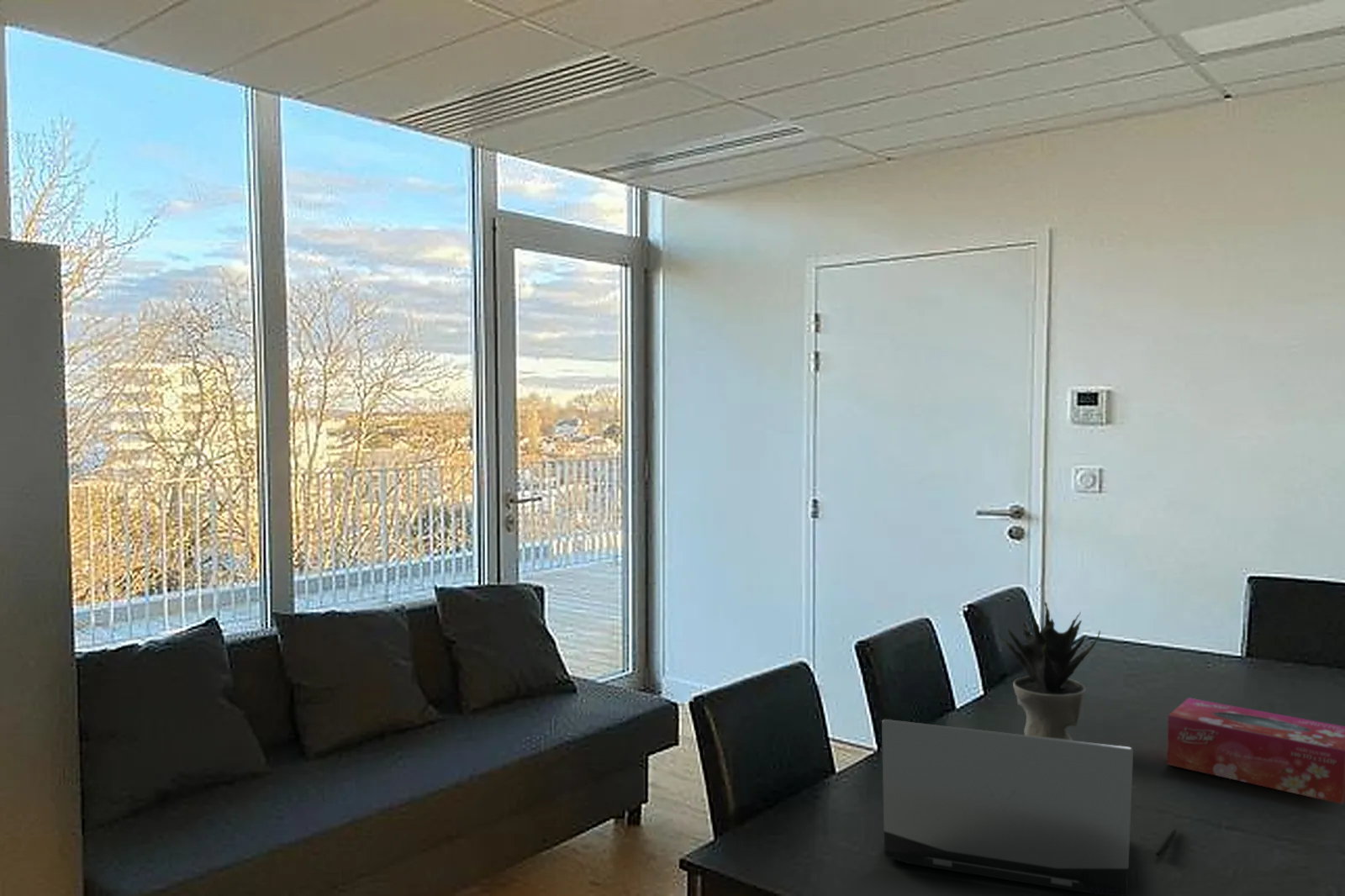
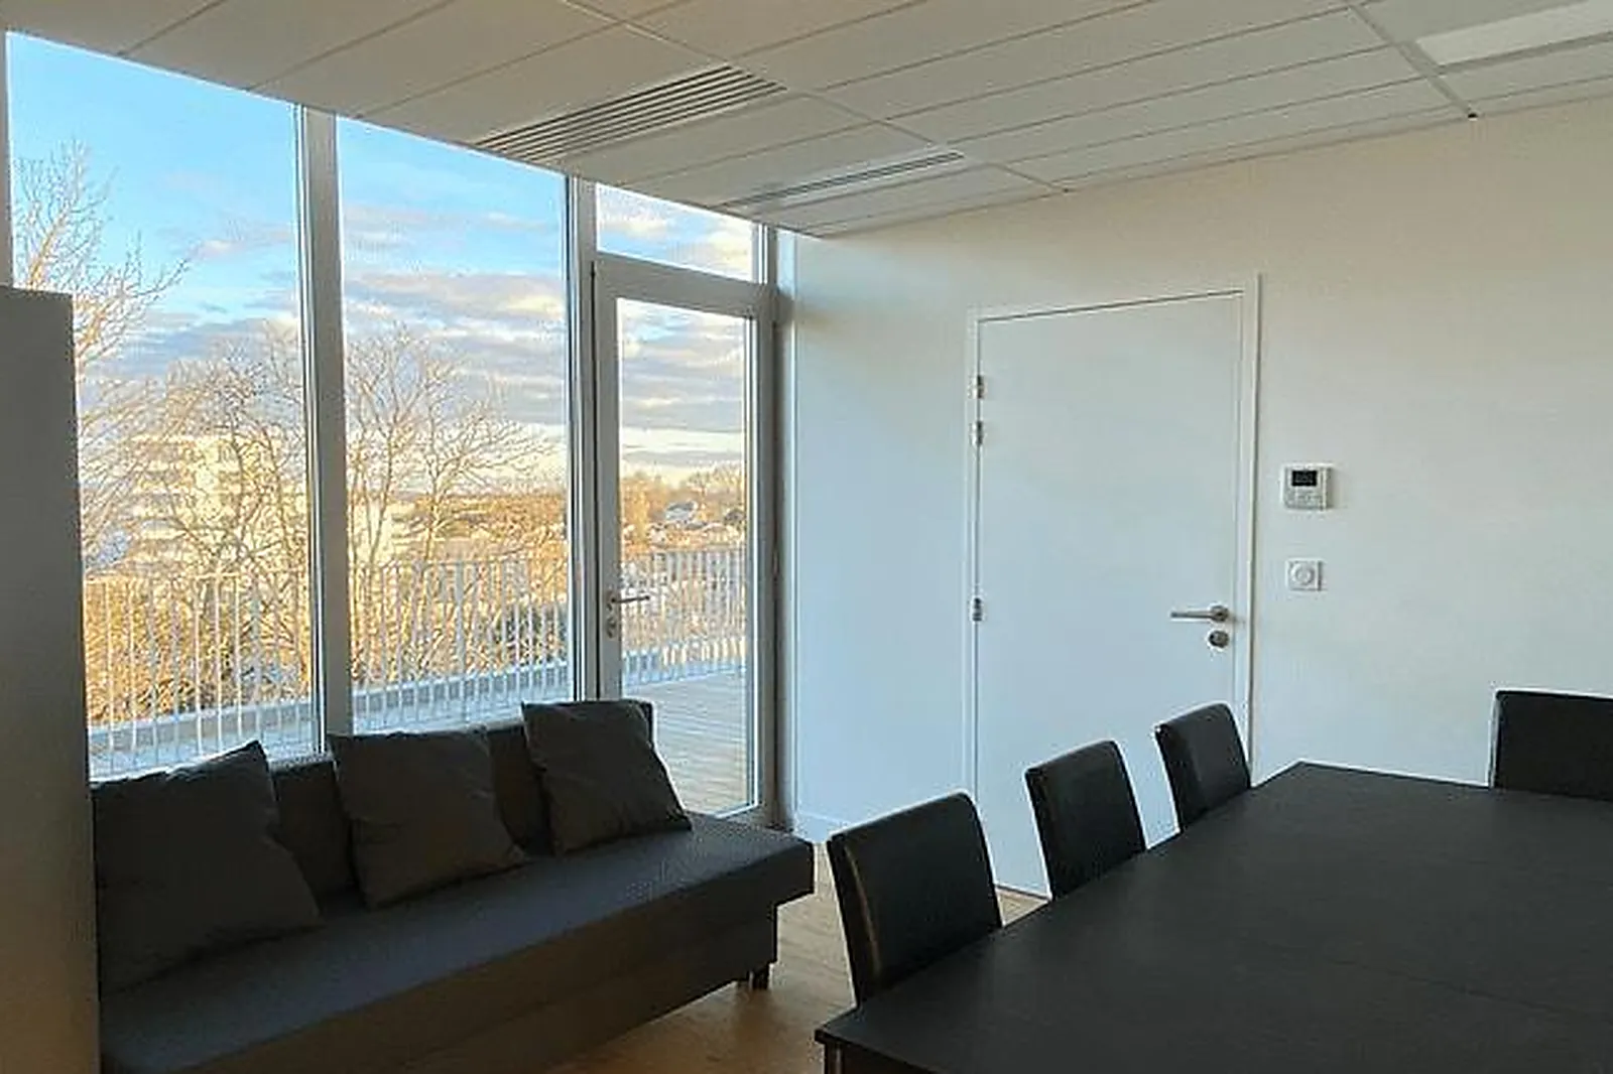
- tissue box [1167,697,1345,805]
- potted plant [995,600,1101,741]
- pen [1155,828,1178,857]
- laptop computer [881,719,1134,896]
